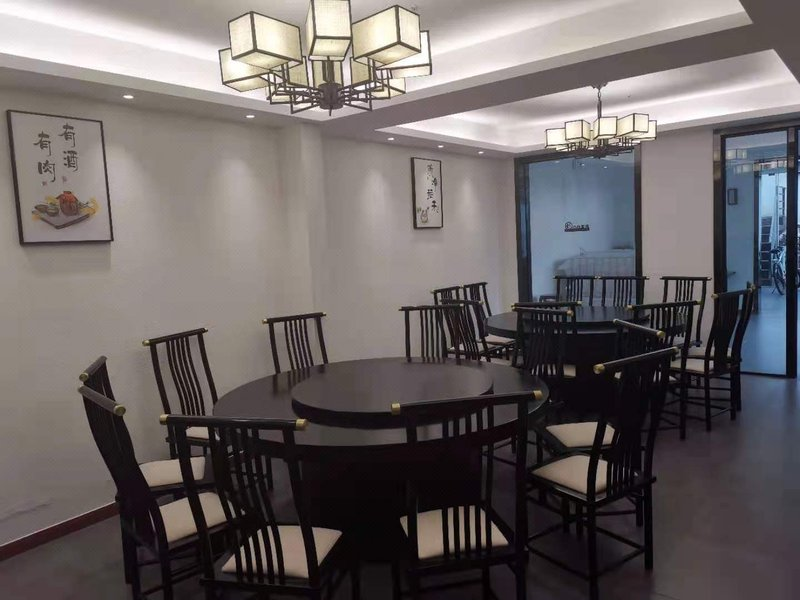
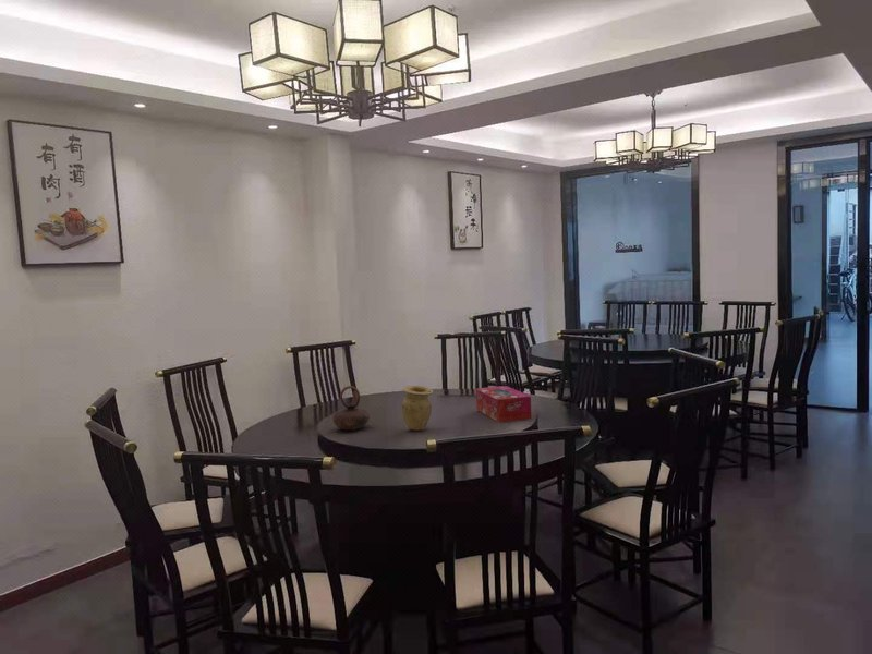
+ tissue box [475,385,532,423]
+ vase [401,385,434,432]
+ teapot [331,385,371,432]
